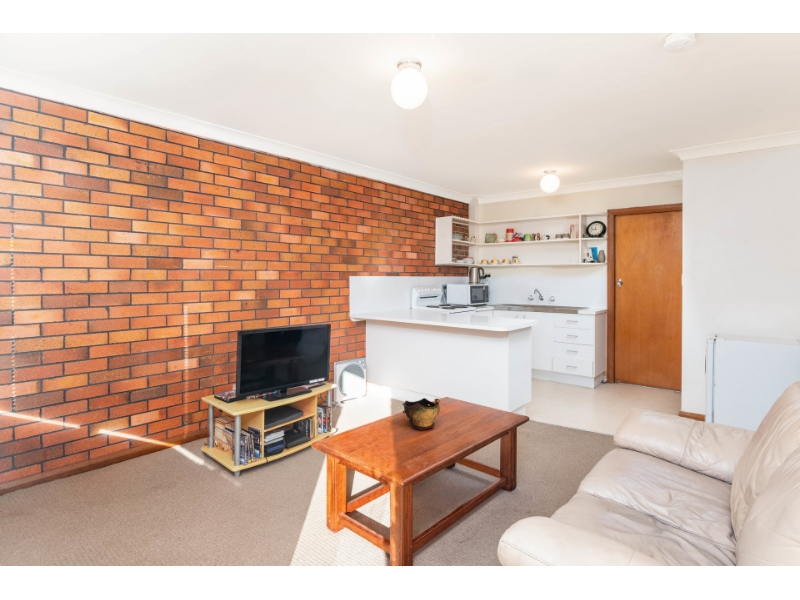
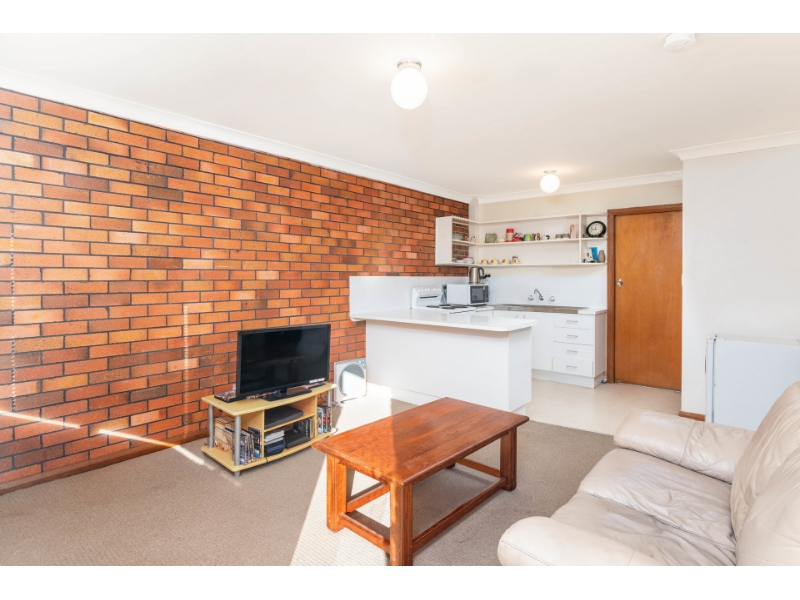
- decorative bowl [401,397,441,431]
